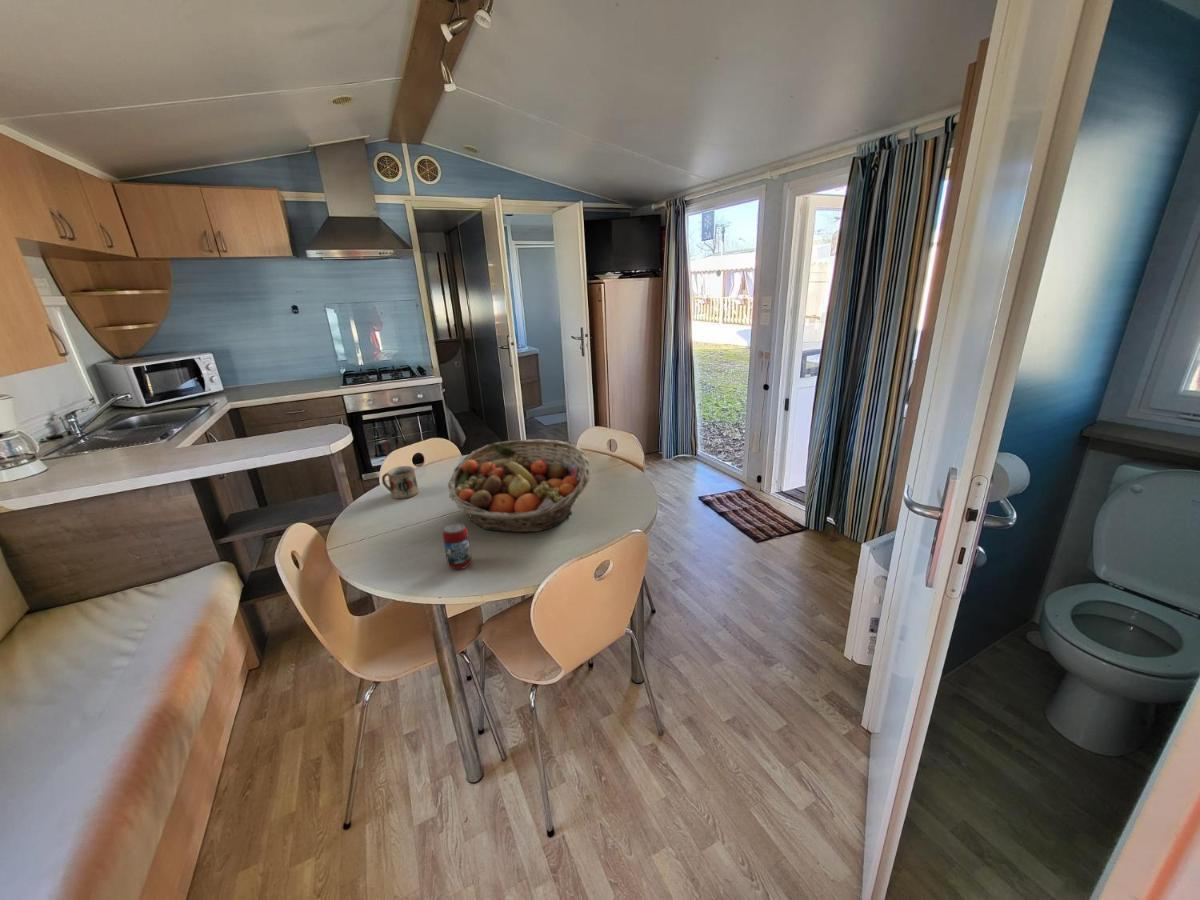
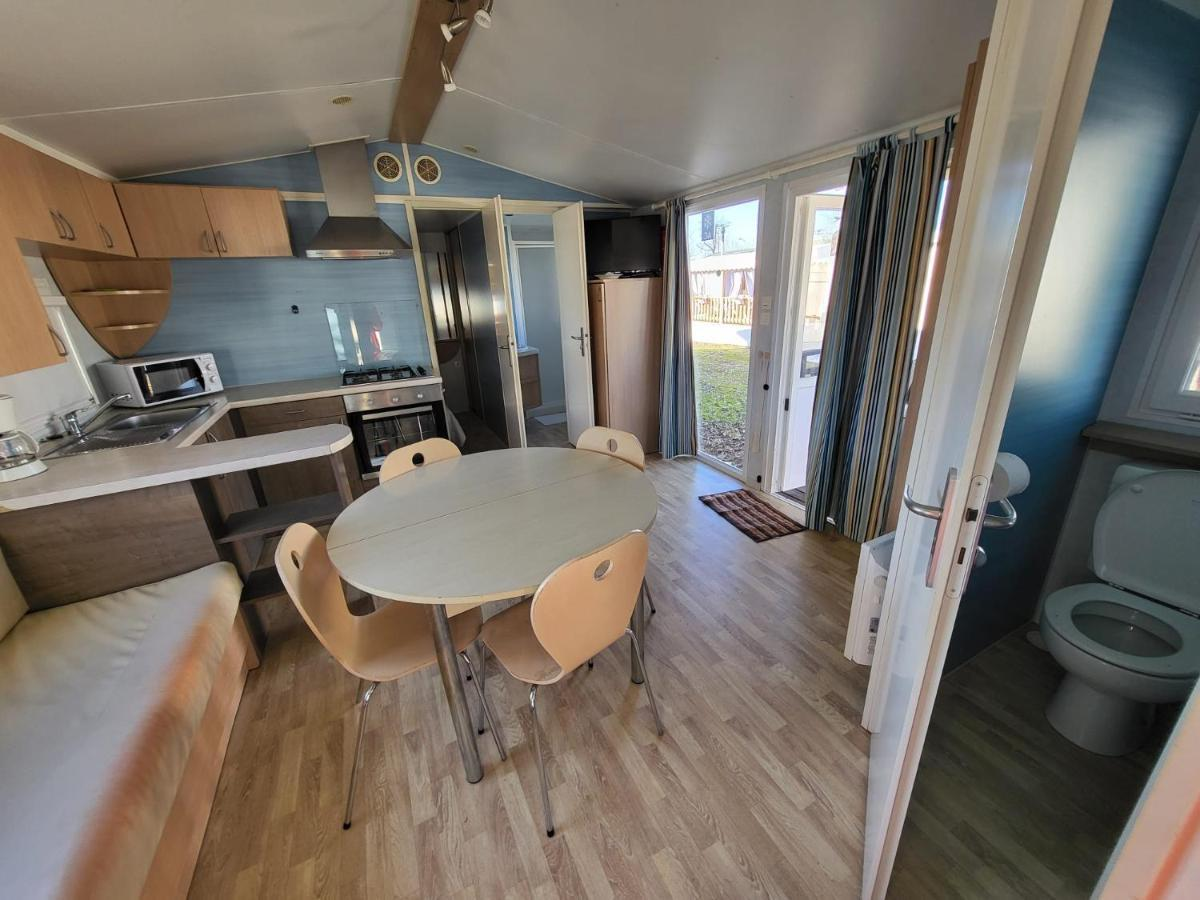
- beverage can [442,522,473,570]
- fruit basket [447,438,592,533]
- mug [381,465,420,500]
